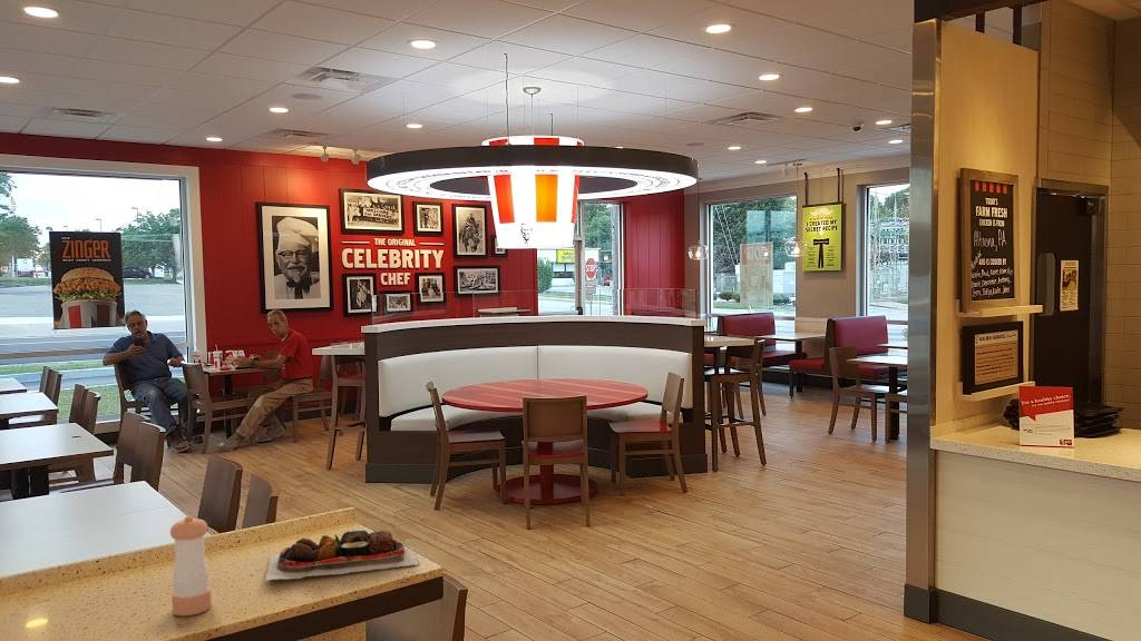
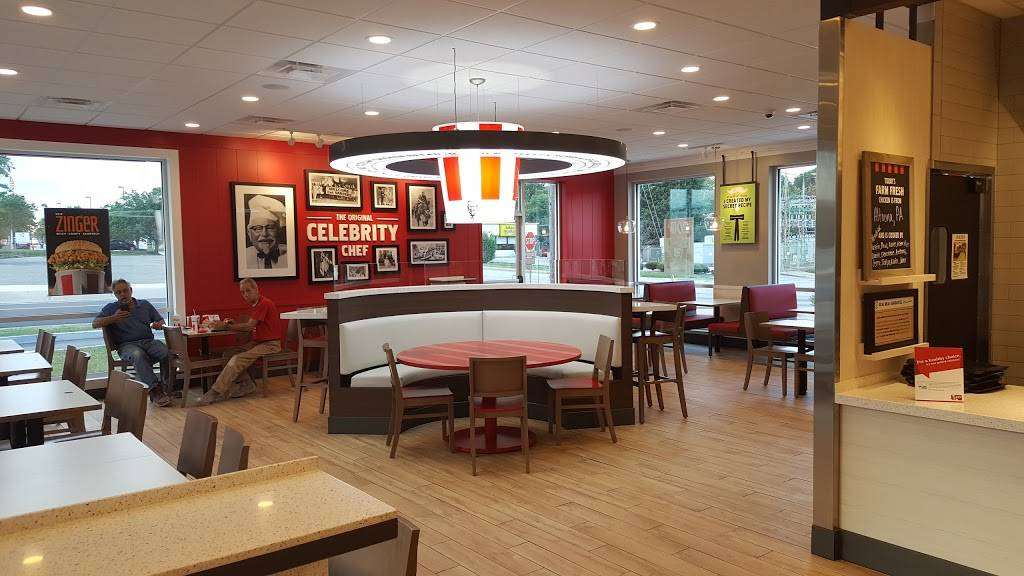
- food tray [264,530,419,582]
- pepper shaker [169,515,213,617]
